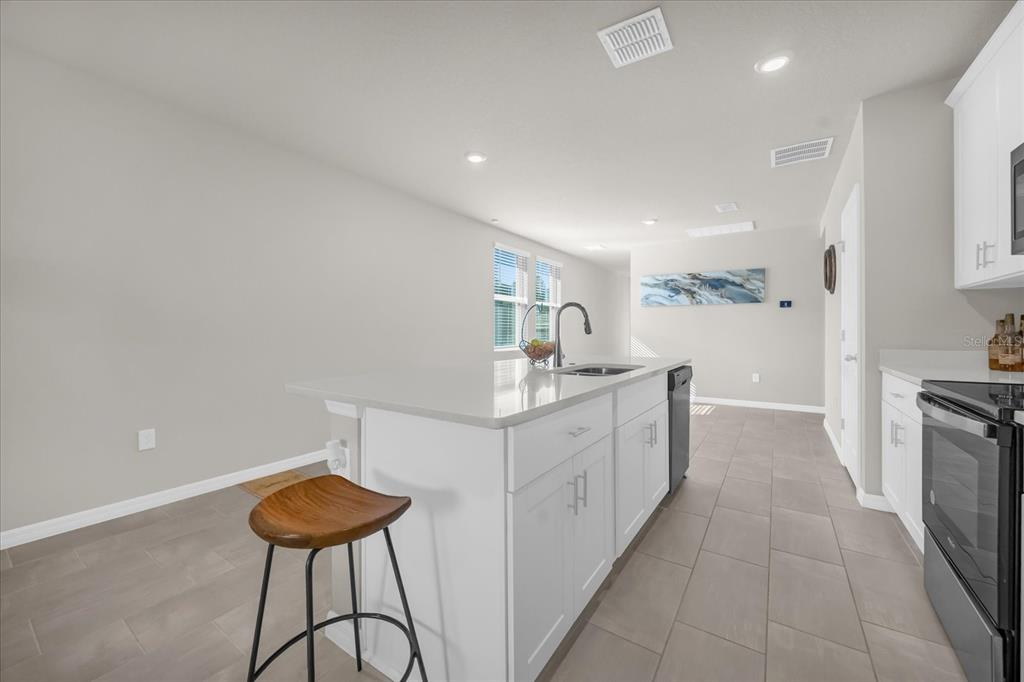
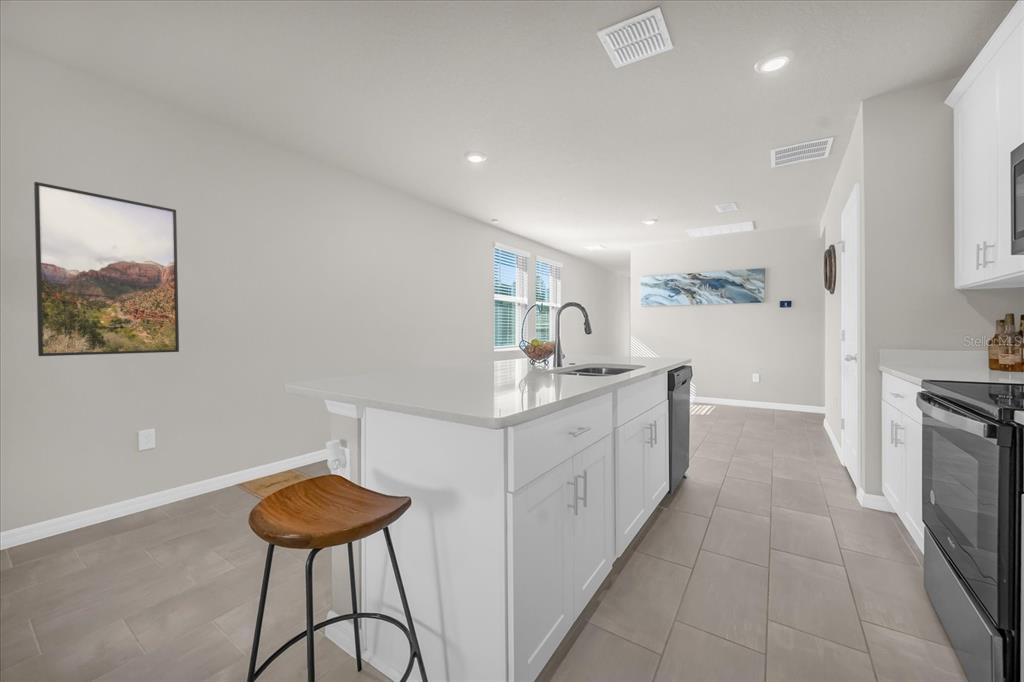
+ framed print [33,181,180,357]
